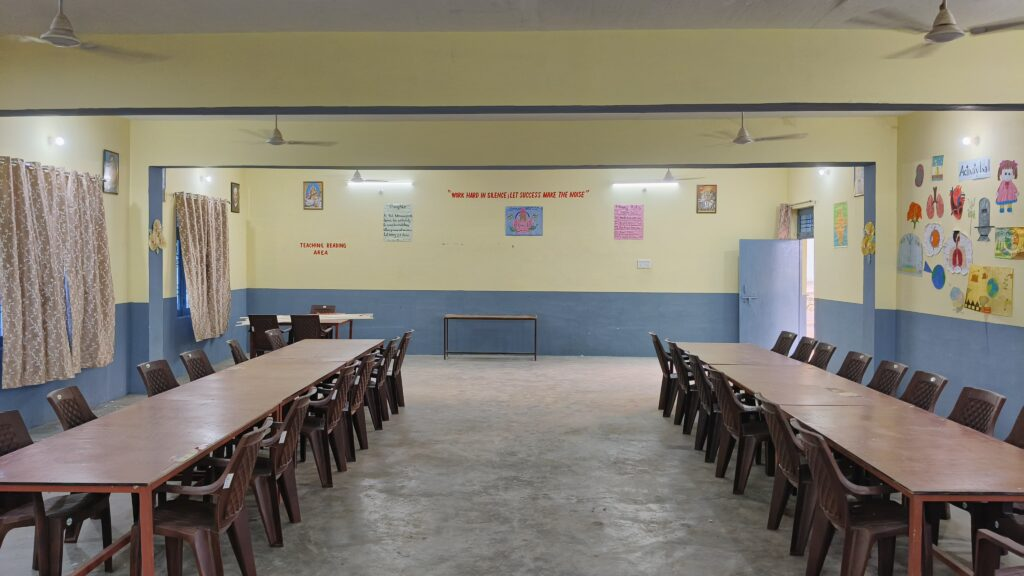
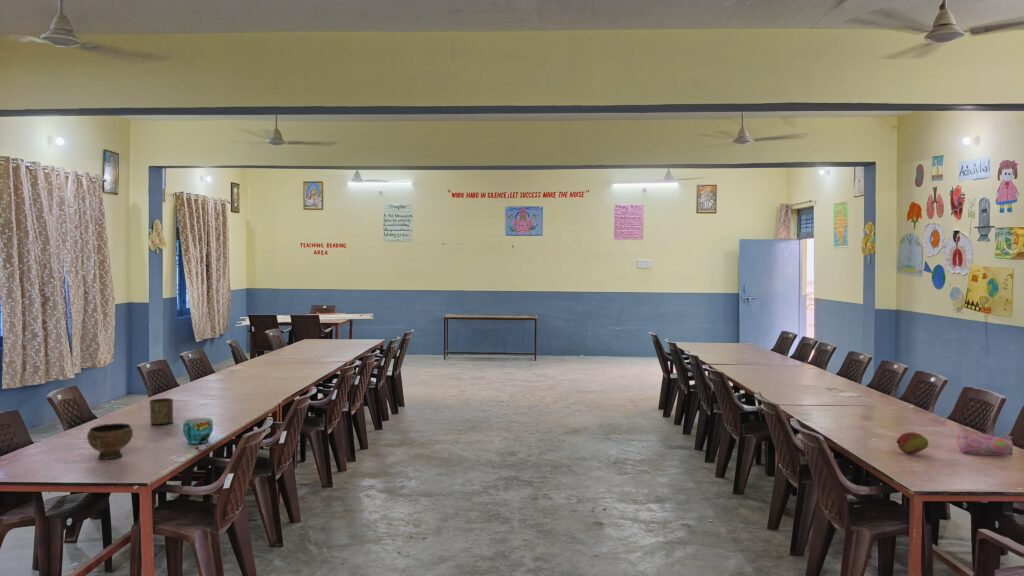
+ fruit [895,431,929,455]
+ cup [182,417,214,445]
+ pencil case [956,433,1014,457]
+ cup [149,397,174,426]
+ bowl [86,422,134,460]
